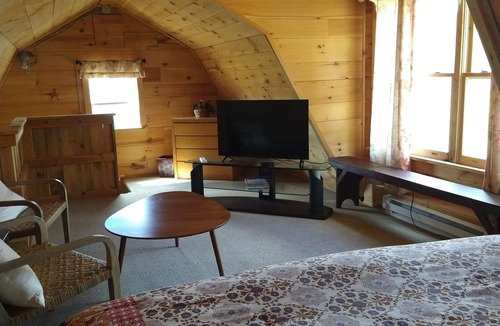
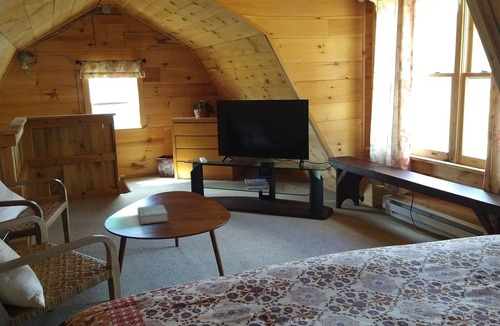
+ book [136,204,169,225]
